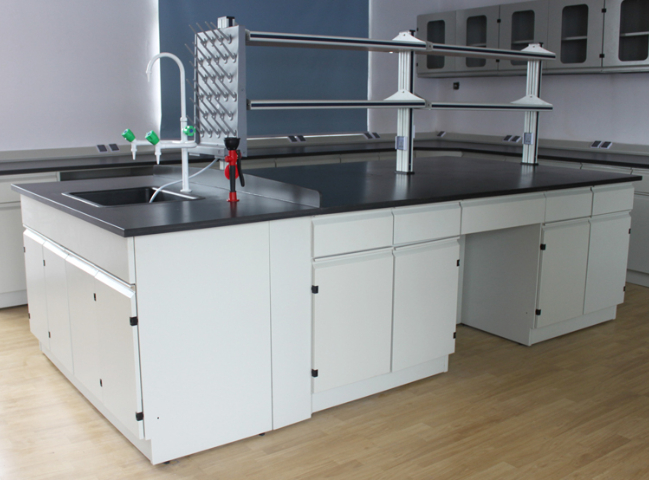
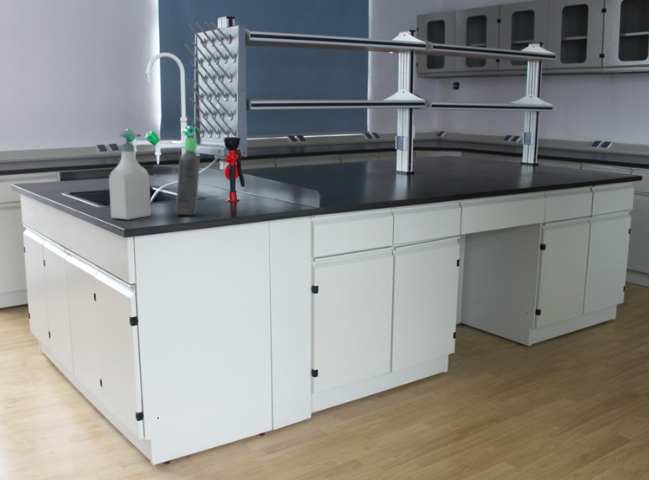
+ soap bottle [108,129,152,221]
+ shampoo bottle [175,137,201,216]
